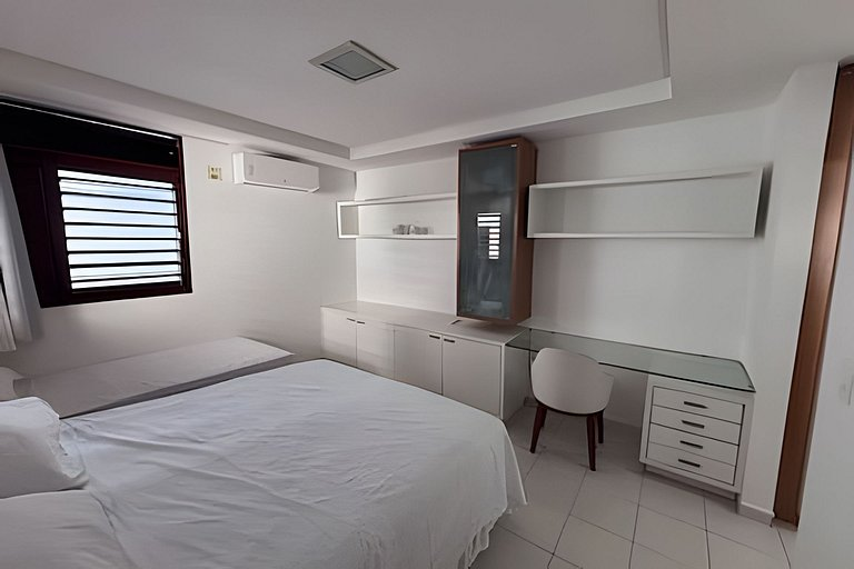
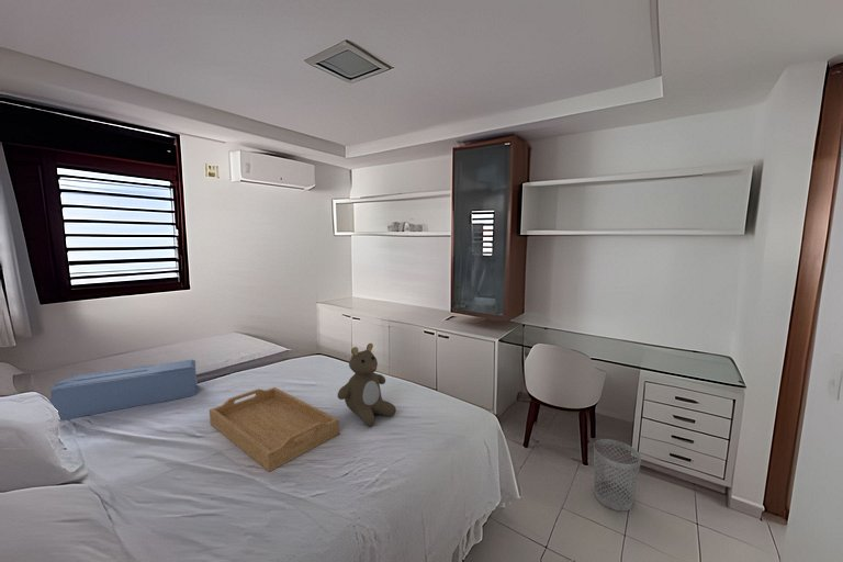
+ cushion [49,358,199,422]
+ serving tray [209,386,340,473]
+ wastebasket [593,438,642,513]
+ teddy bear [337,342,397,427]
